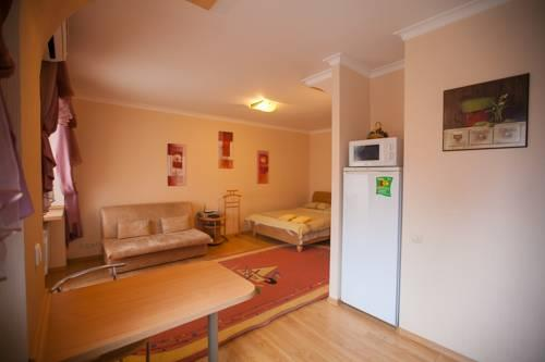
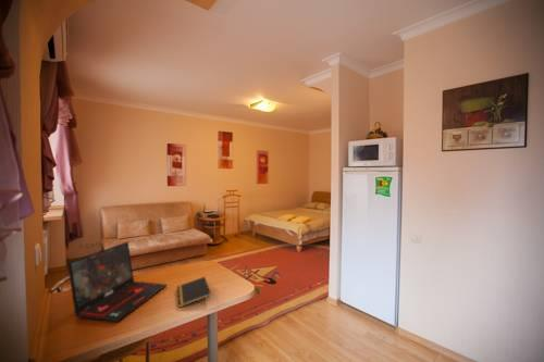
+ notepad [176,276,212,309]
+ laptop [66,240,168,323]
